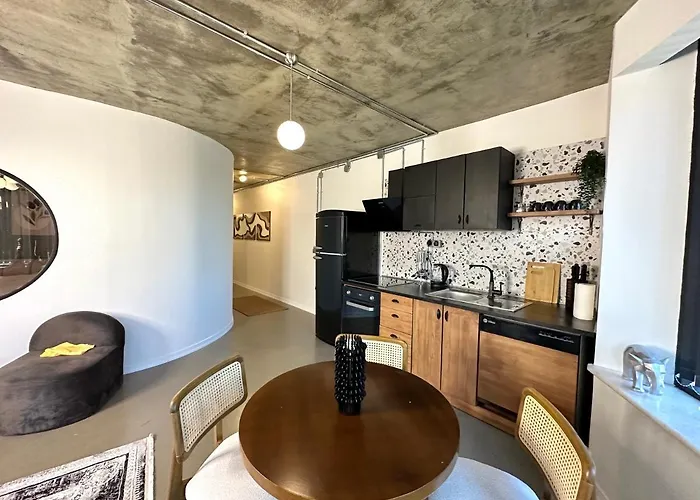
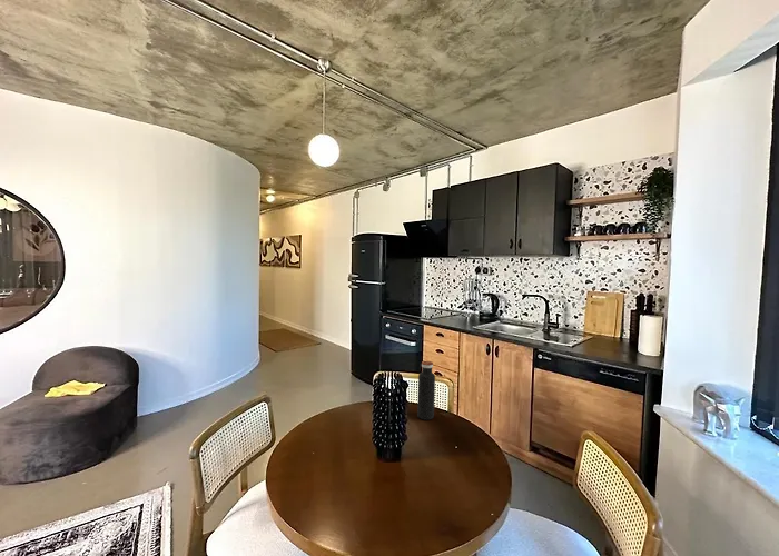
+ water bottle [416,360,436,421]
